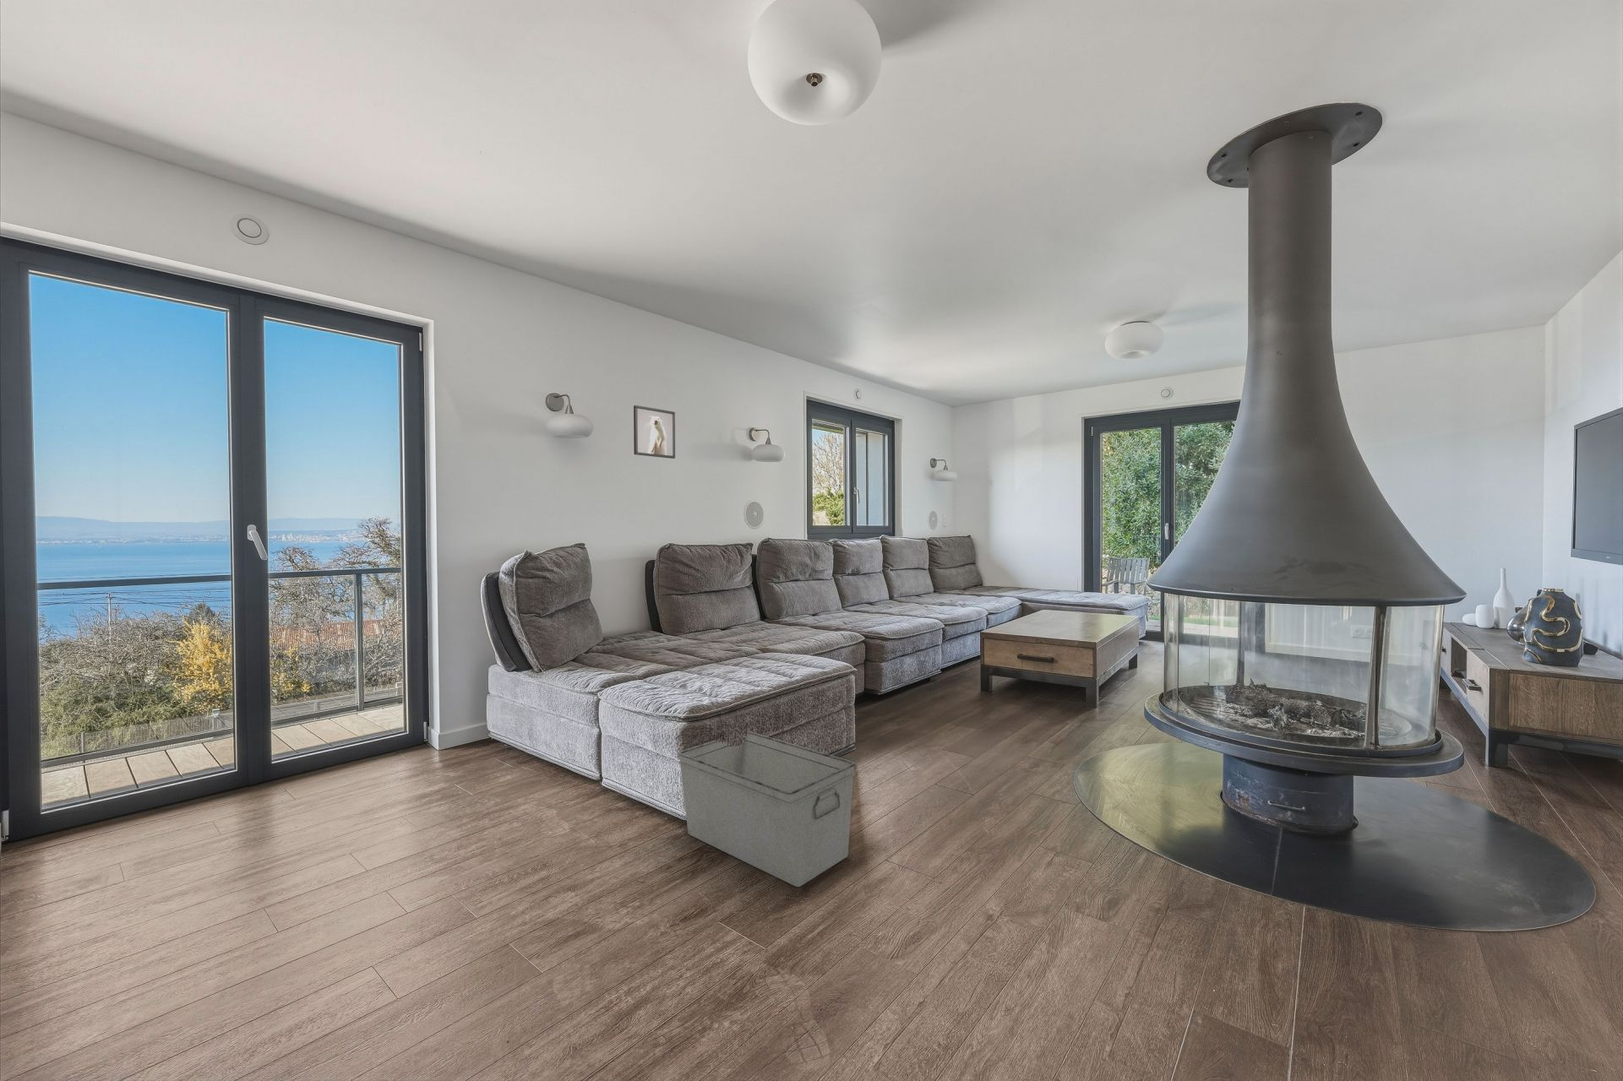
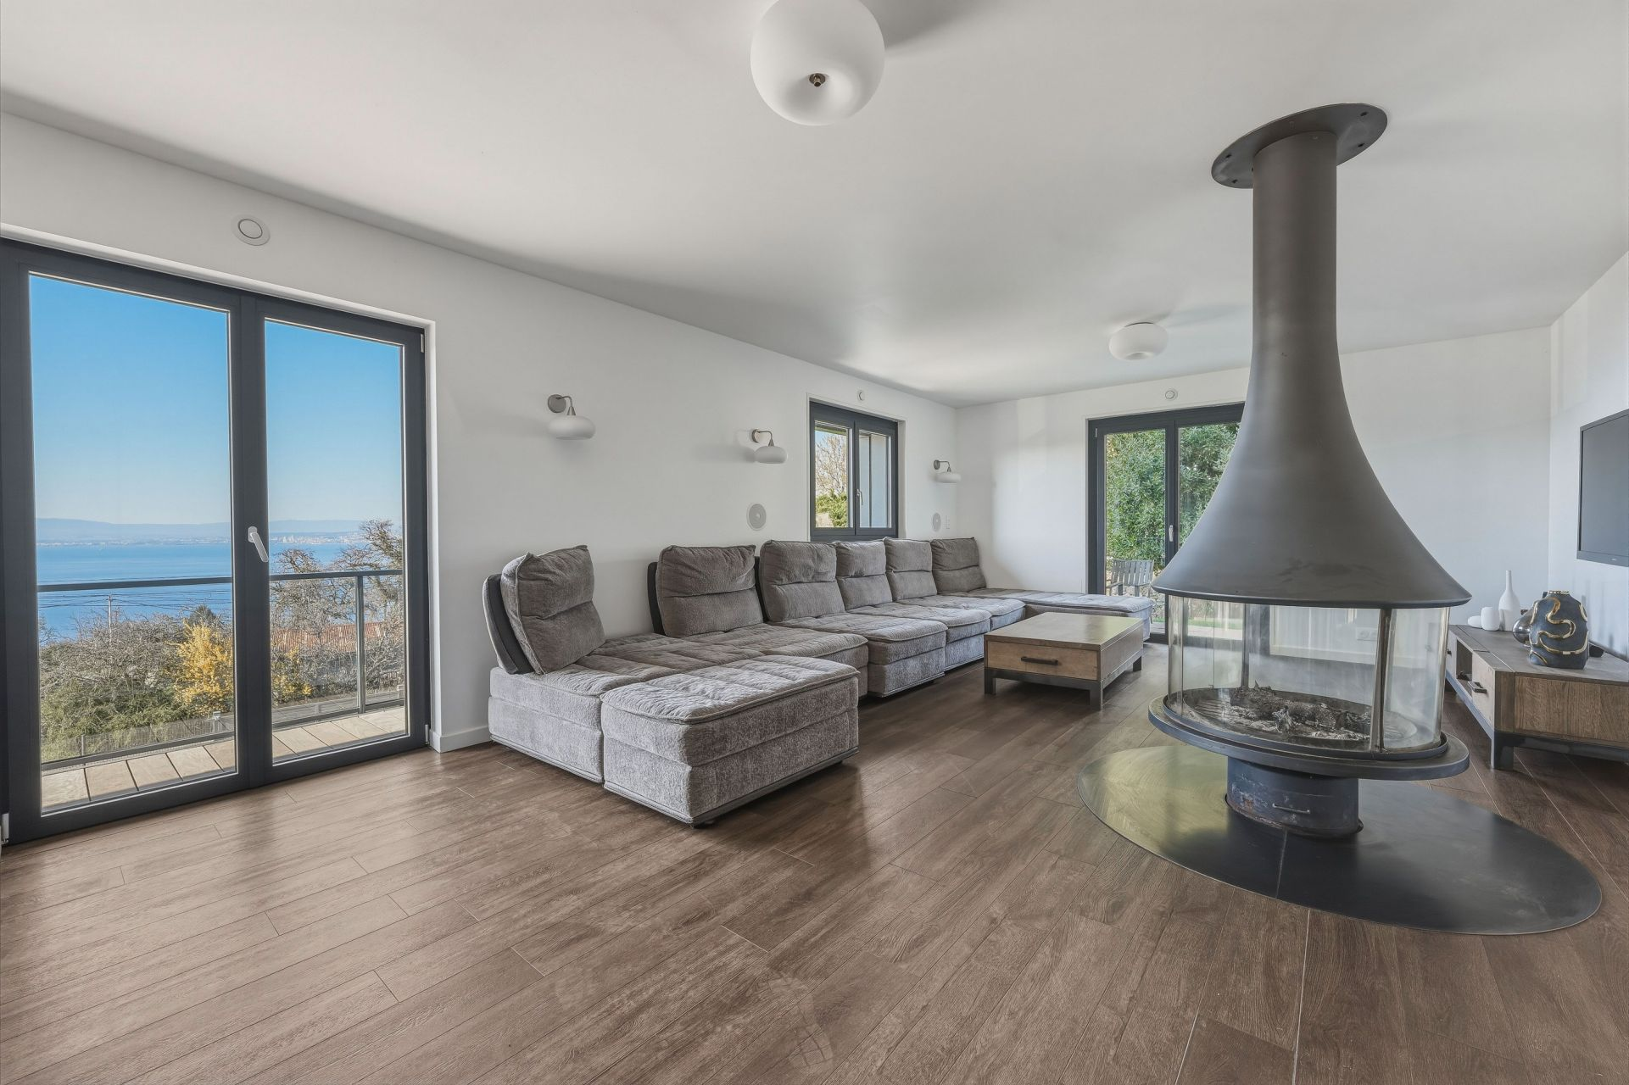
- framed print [632,404,676,460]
- storage bin [678,730,856,888]
